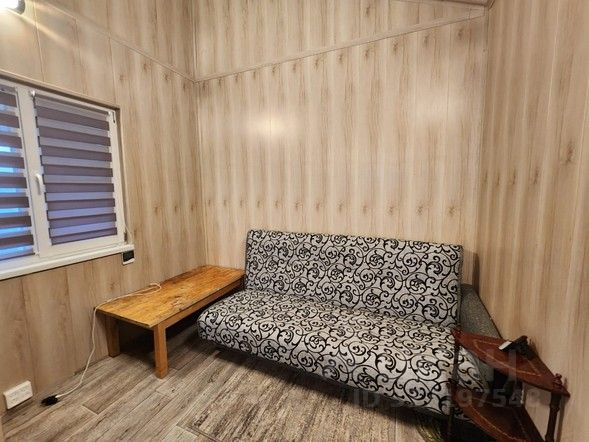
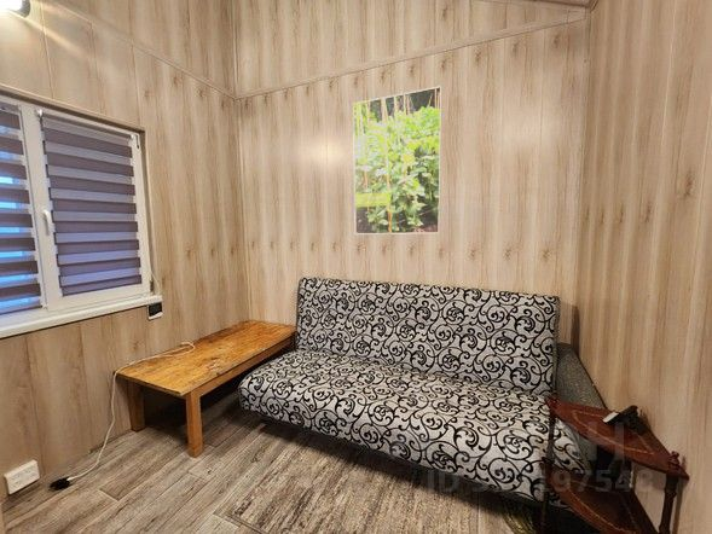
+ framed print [352,85,442,236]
